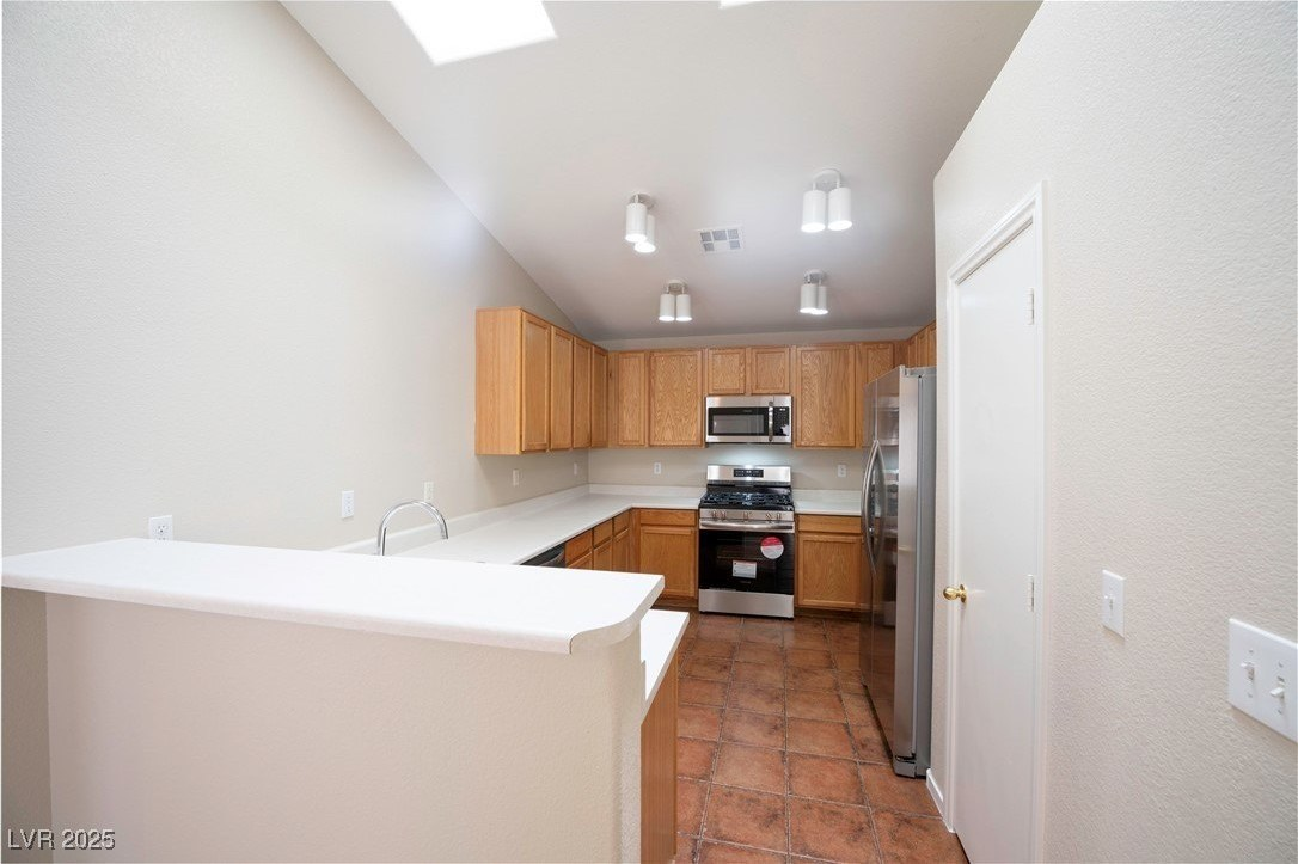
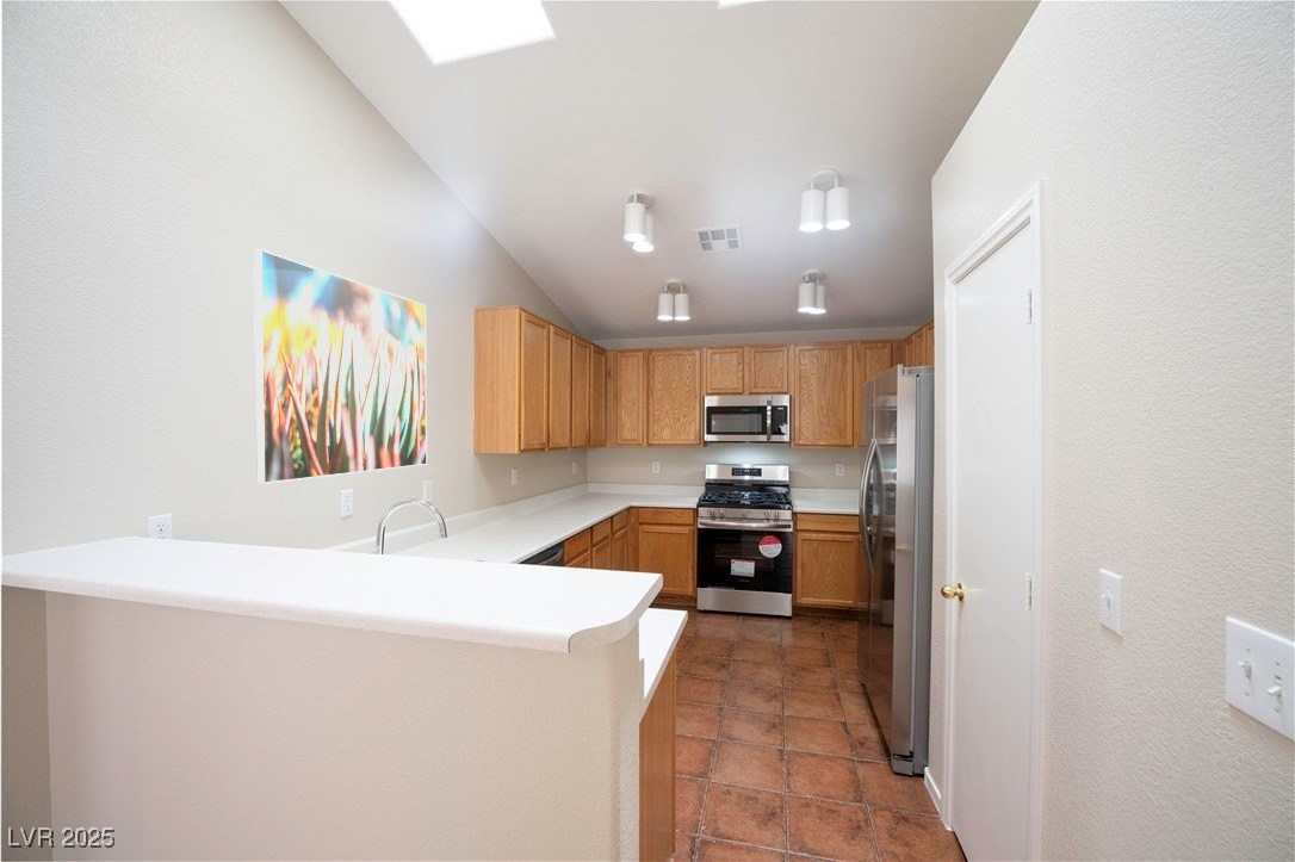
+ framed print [253,248,428,485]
